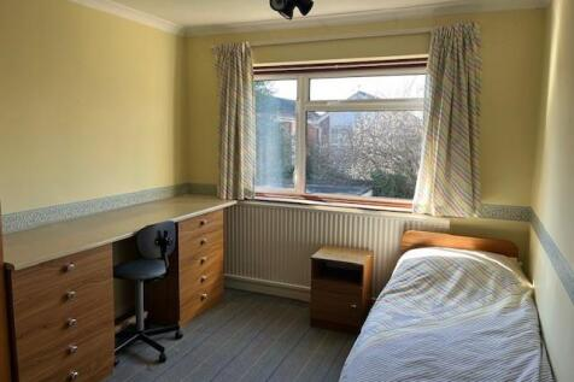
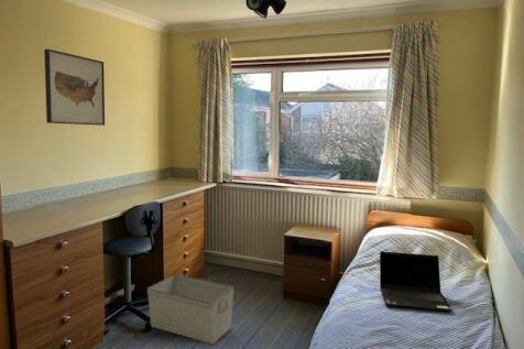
+ wall art [43,48,106,127]
+ storage bin [146,273,236,345]
+ laptop computer [379,251,454,313]
